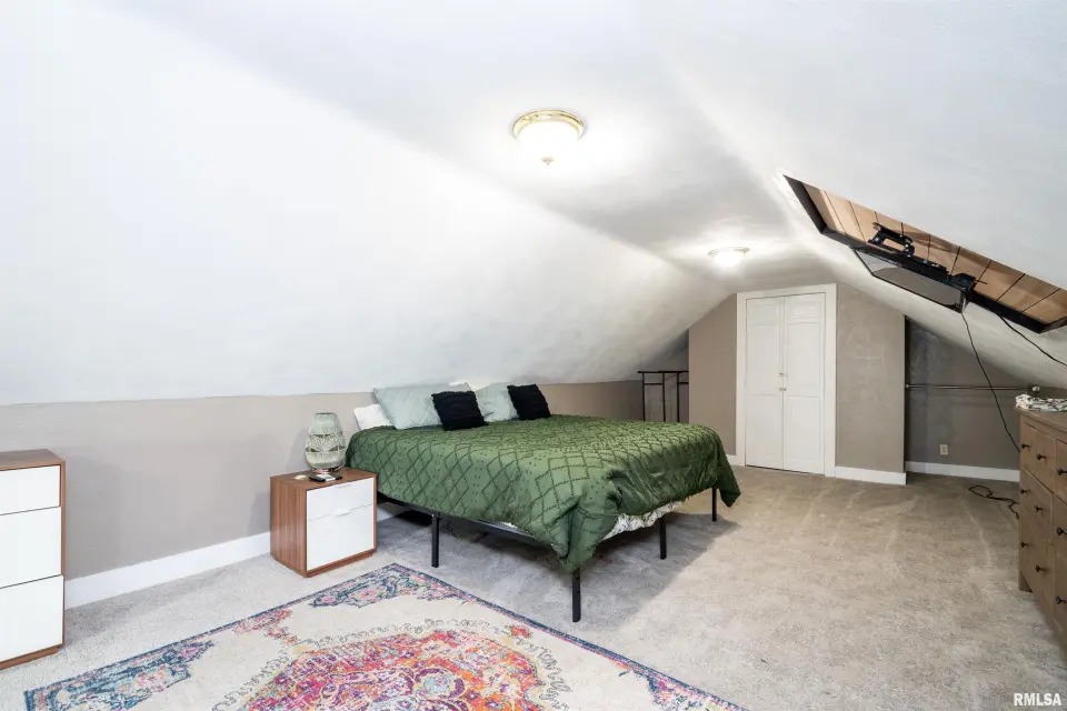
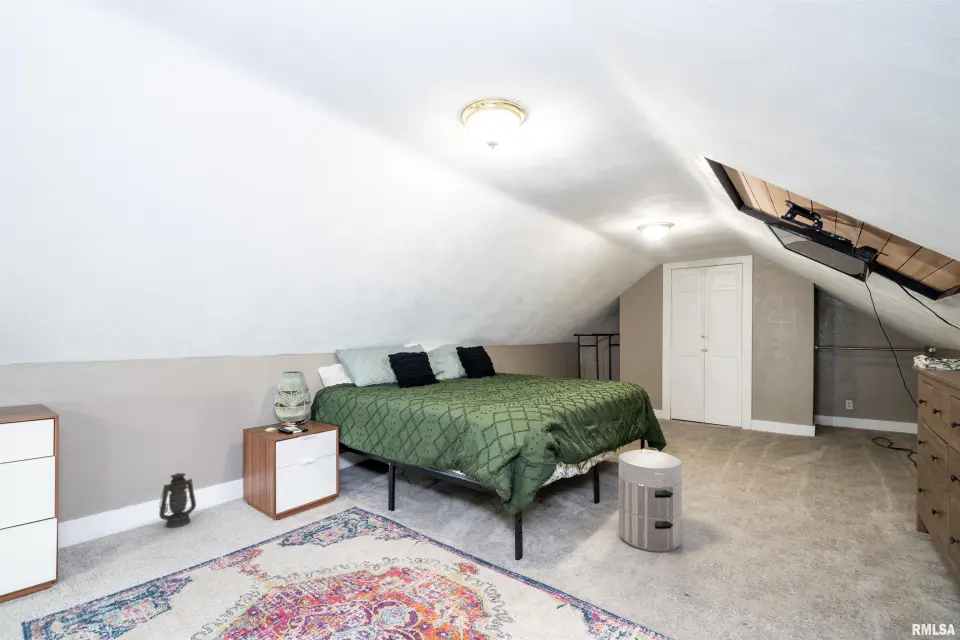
+ lantern [158,472,197,529]
+ waste bin [618,447,683,553]
